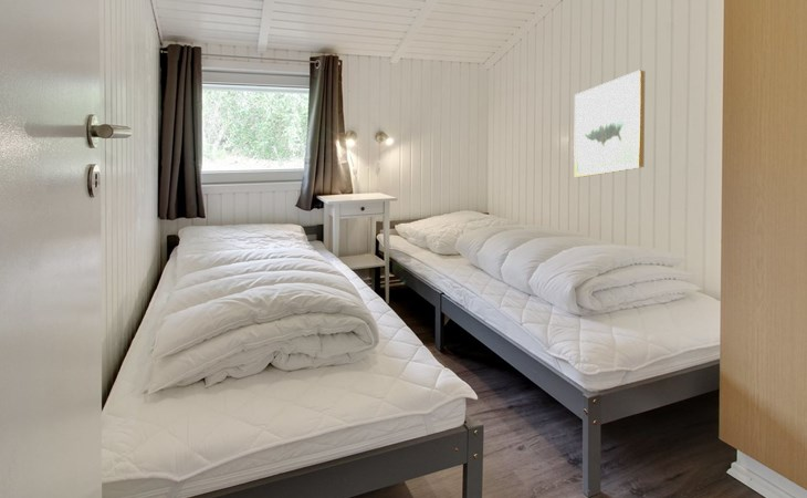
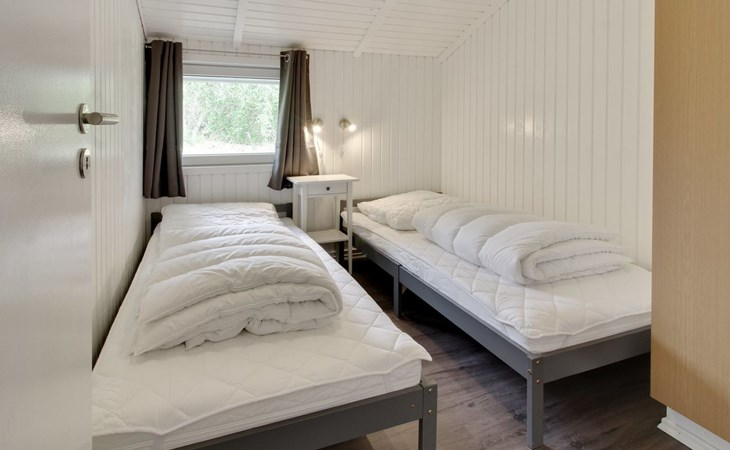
- wall art [573,69,646,178]
